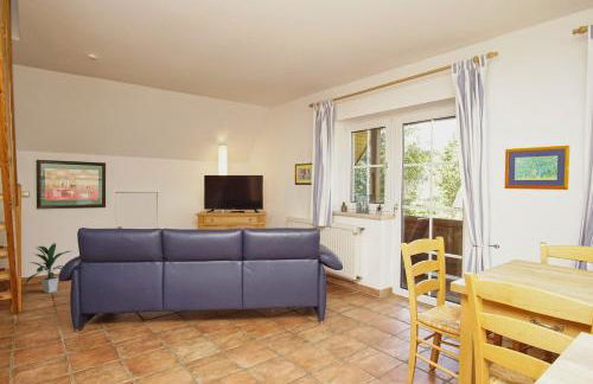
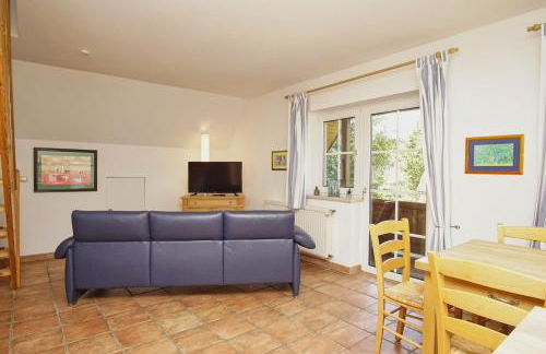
- indoor plant [24,241,71,294]
